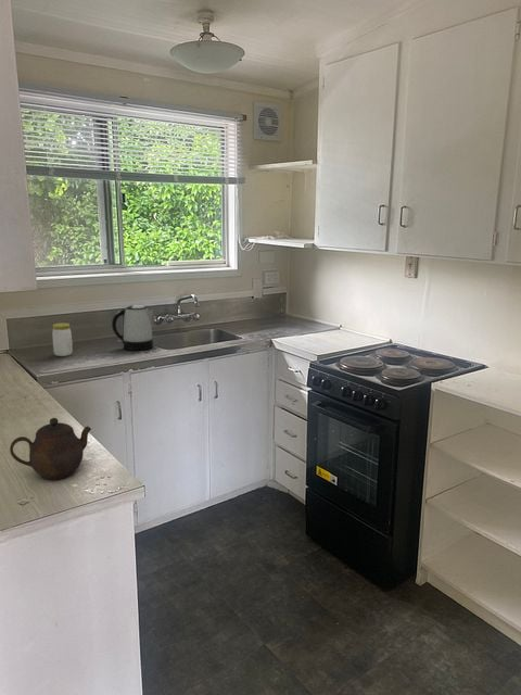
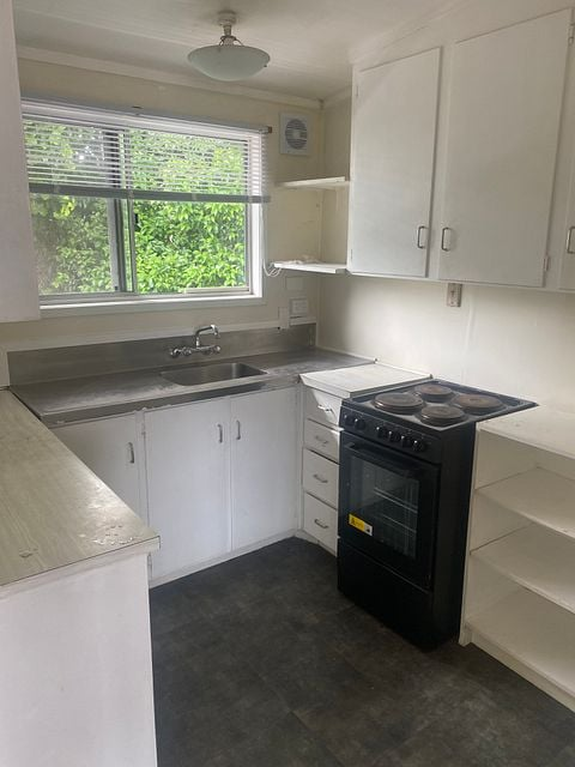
- jar [51,323,74,357]
- kettle [111,304,154,351]
- teapot [9,417,92,481]
